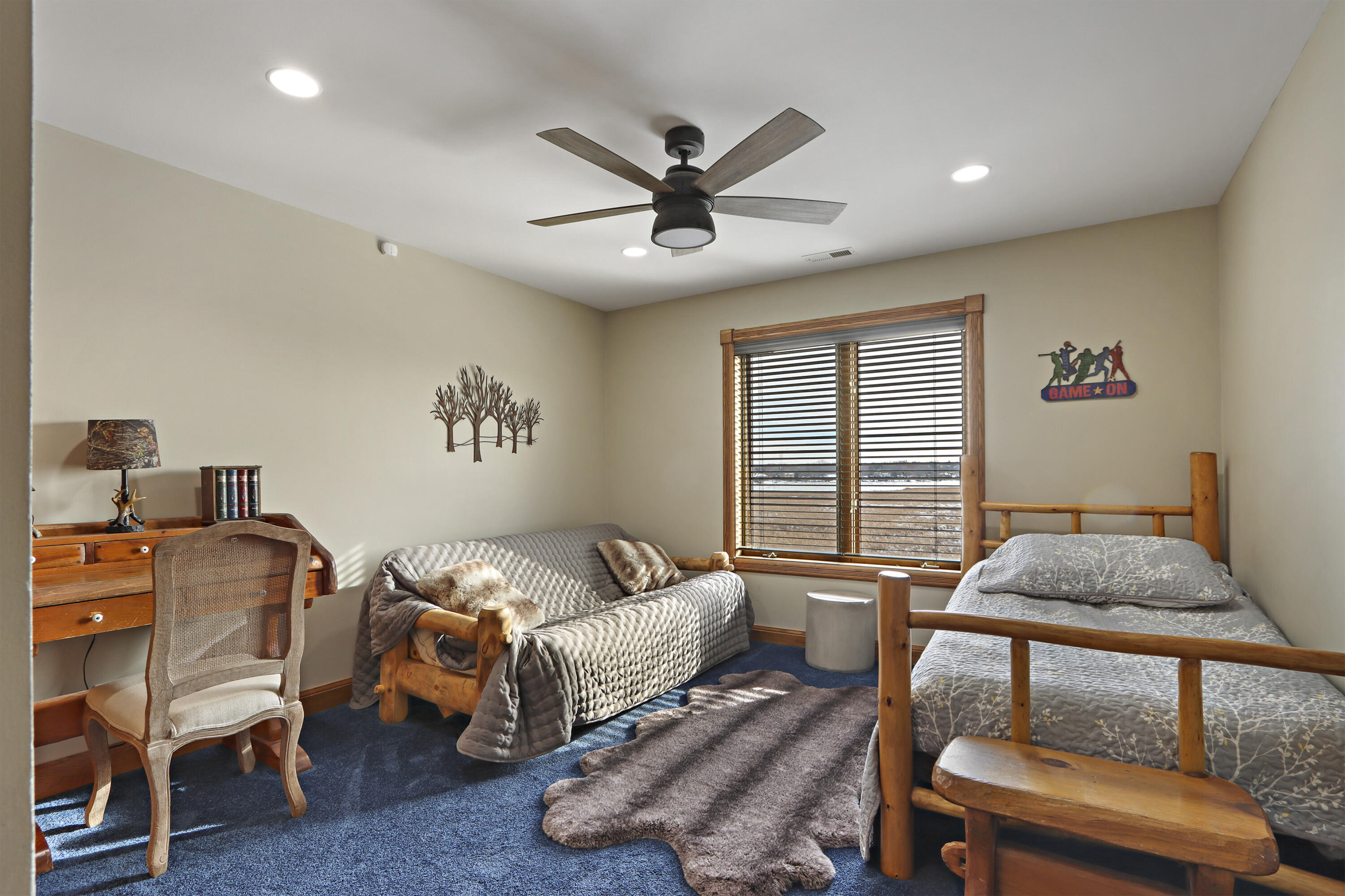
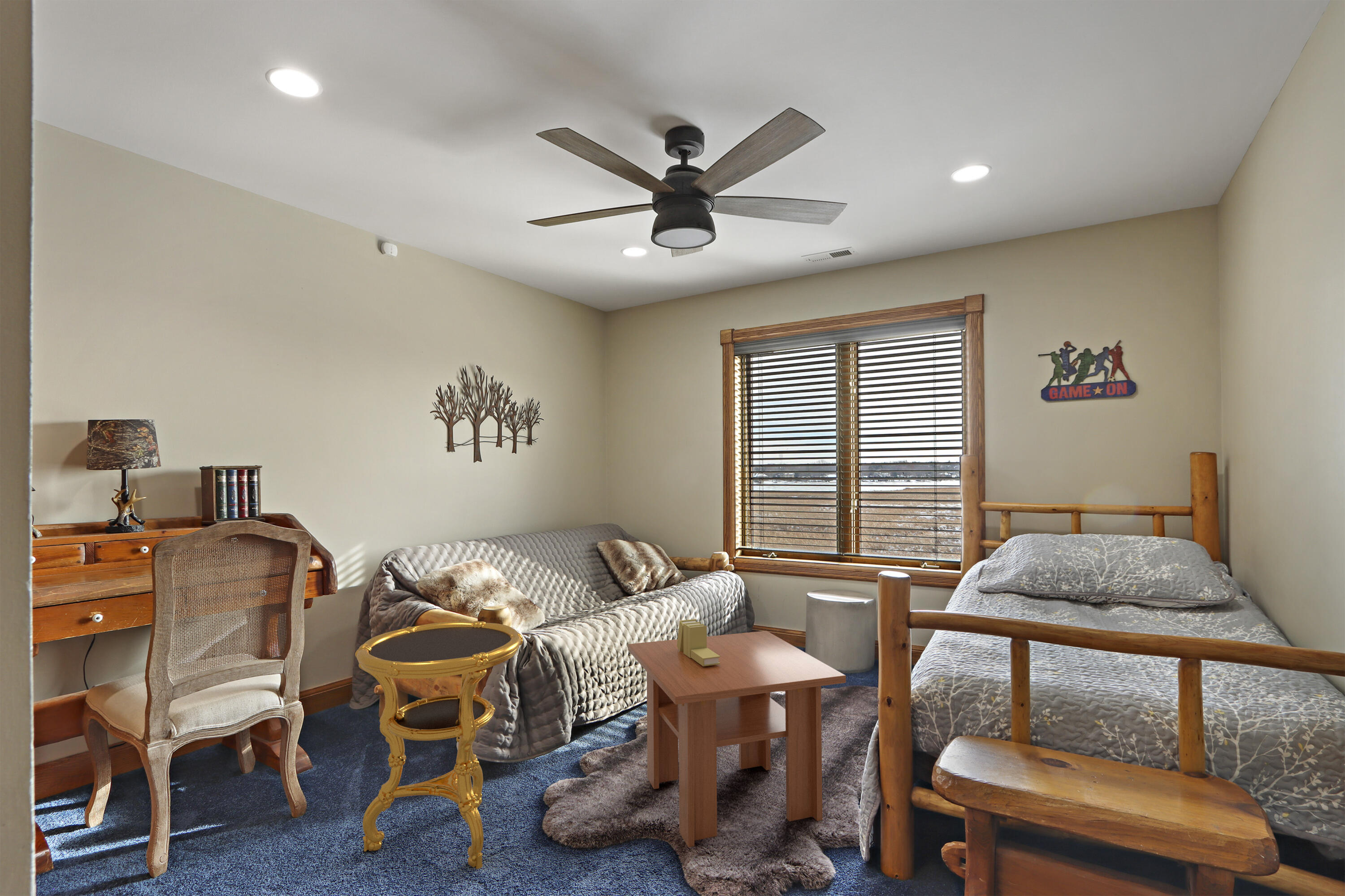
+ books [677,619,720,667]
+ coffee table [628,630,846,848]
+ side table [355,621,523,870]
